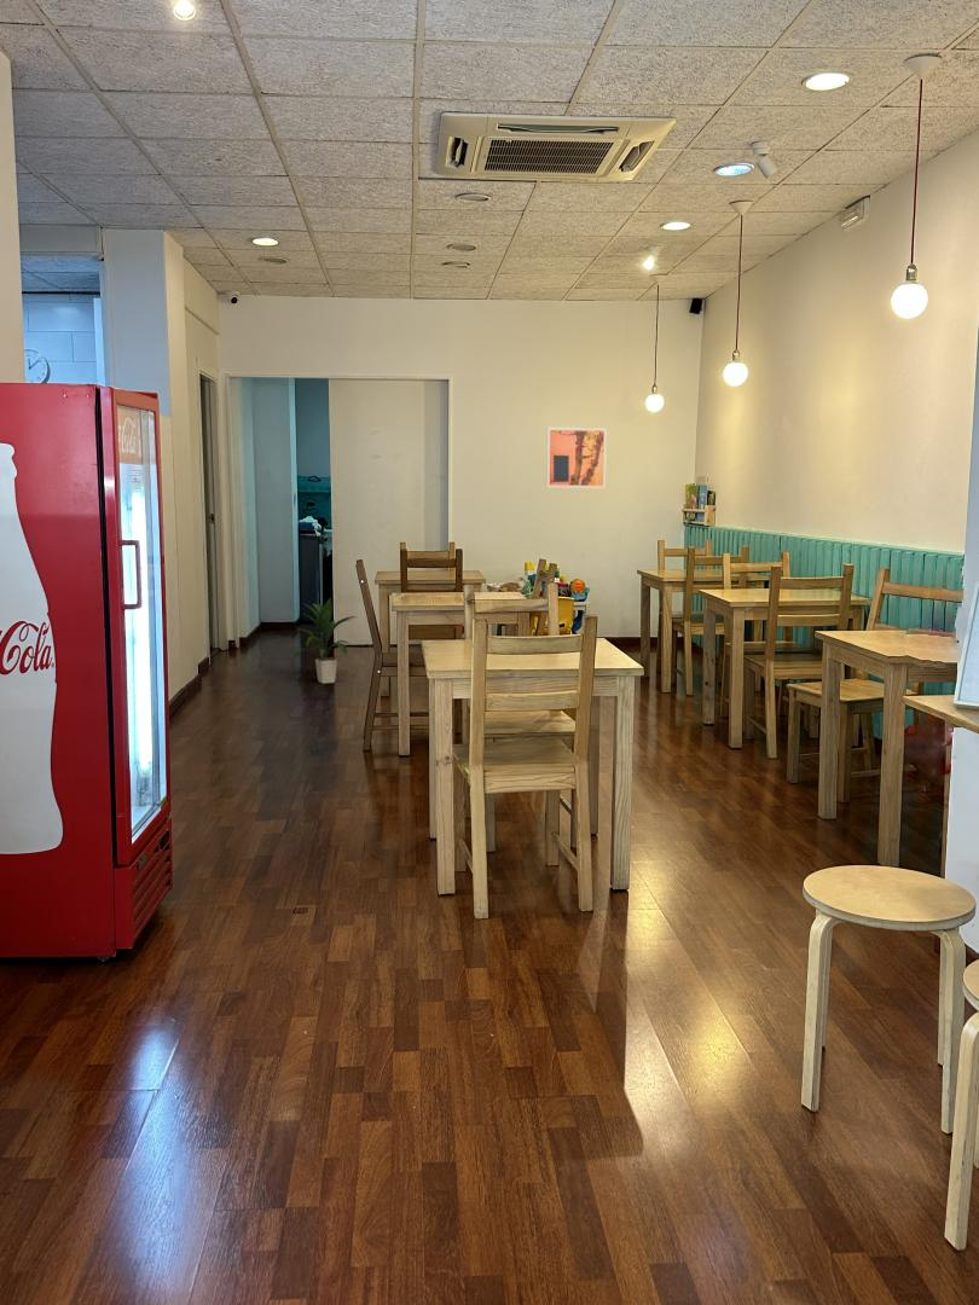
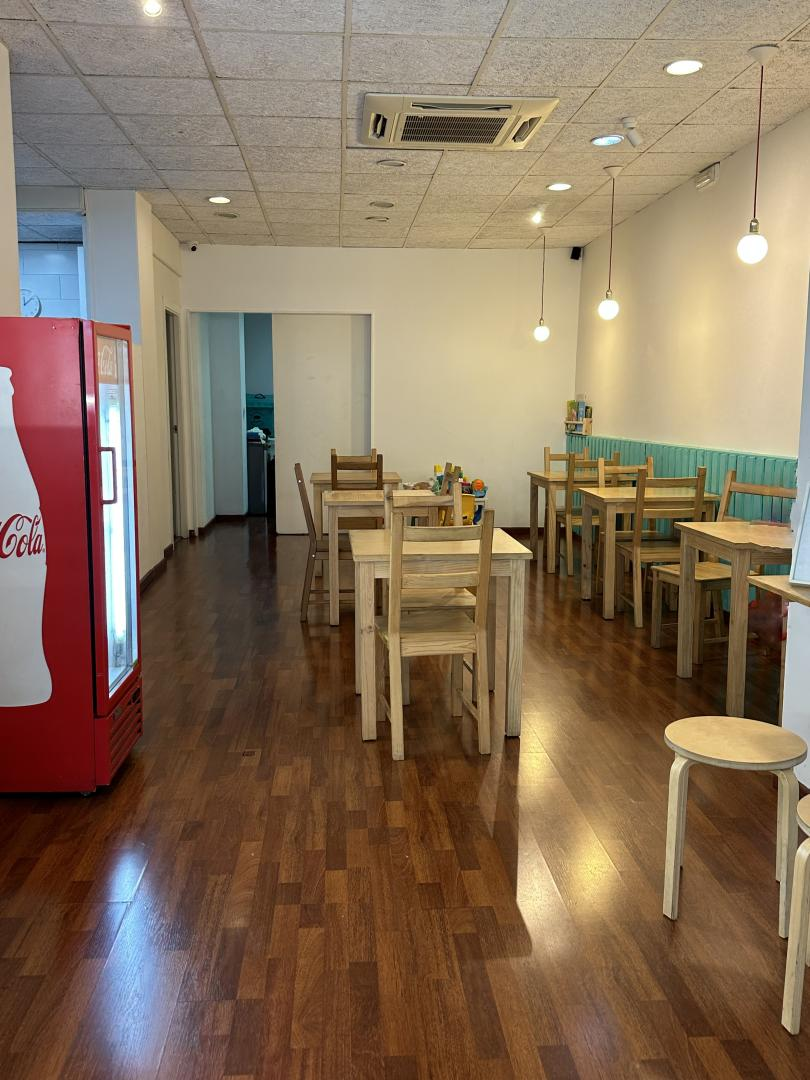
- wall art [545,427,608,489]
- indoor plant [288,597,357,684]
